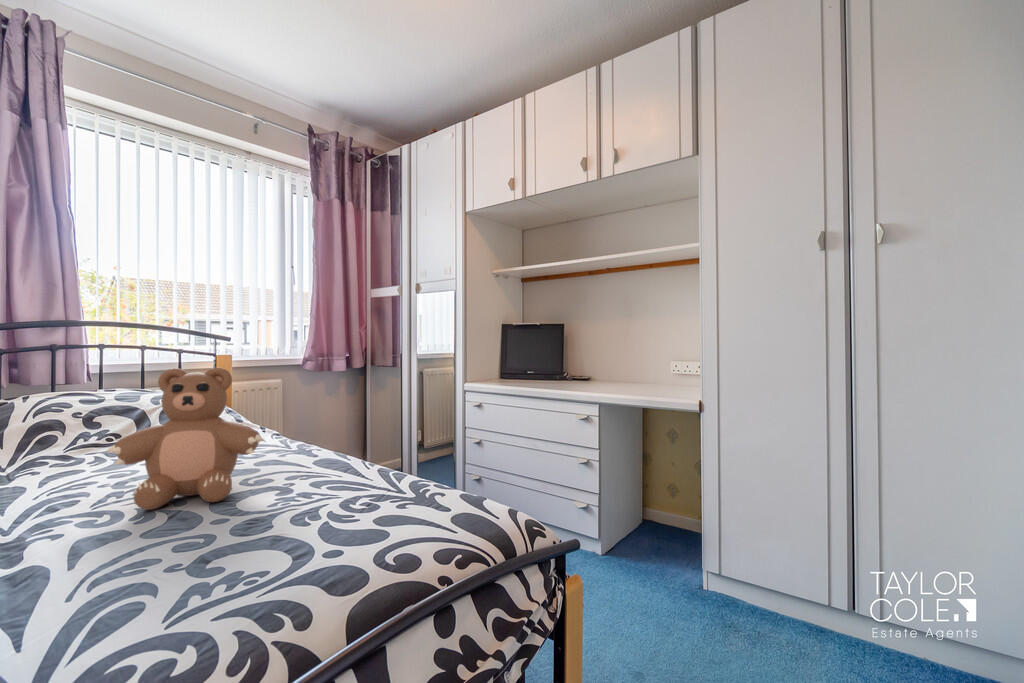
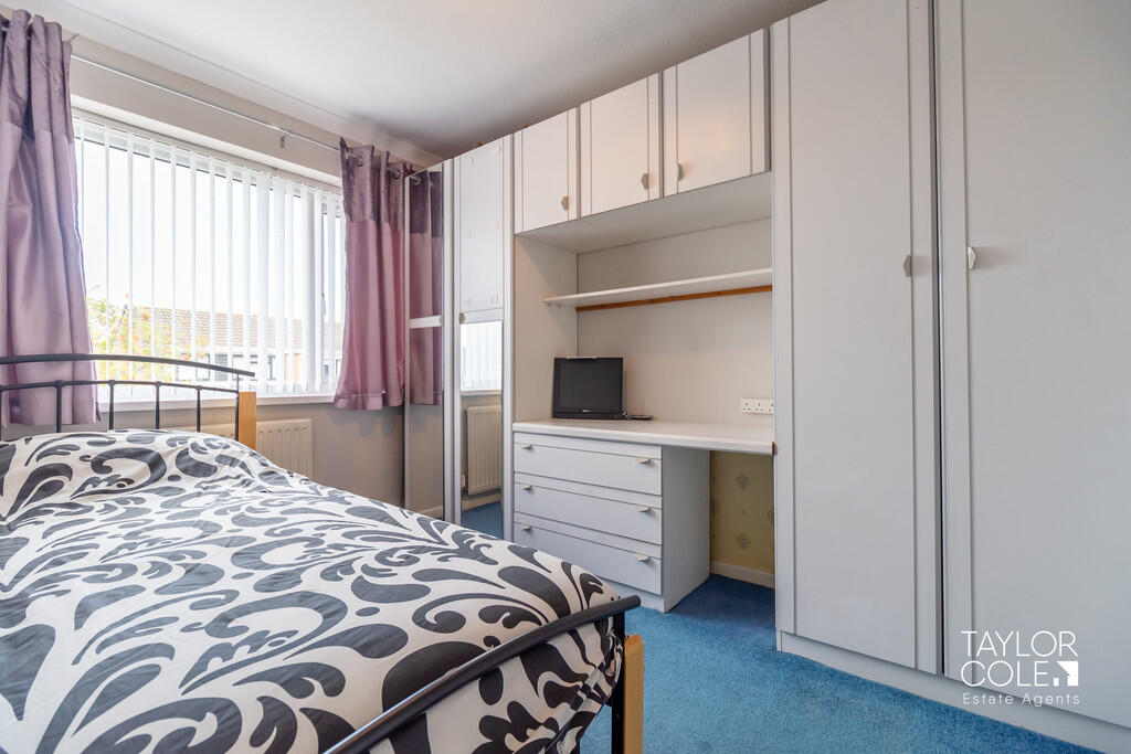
- teddy bear [106,366,266,511]
